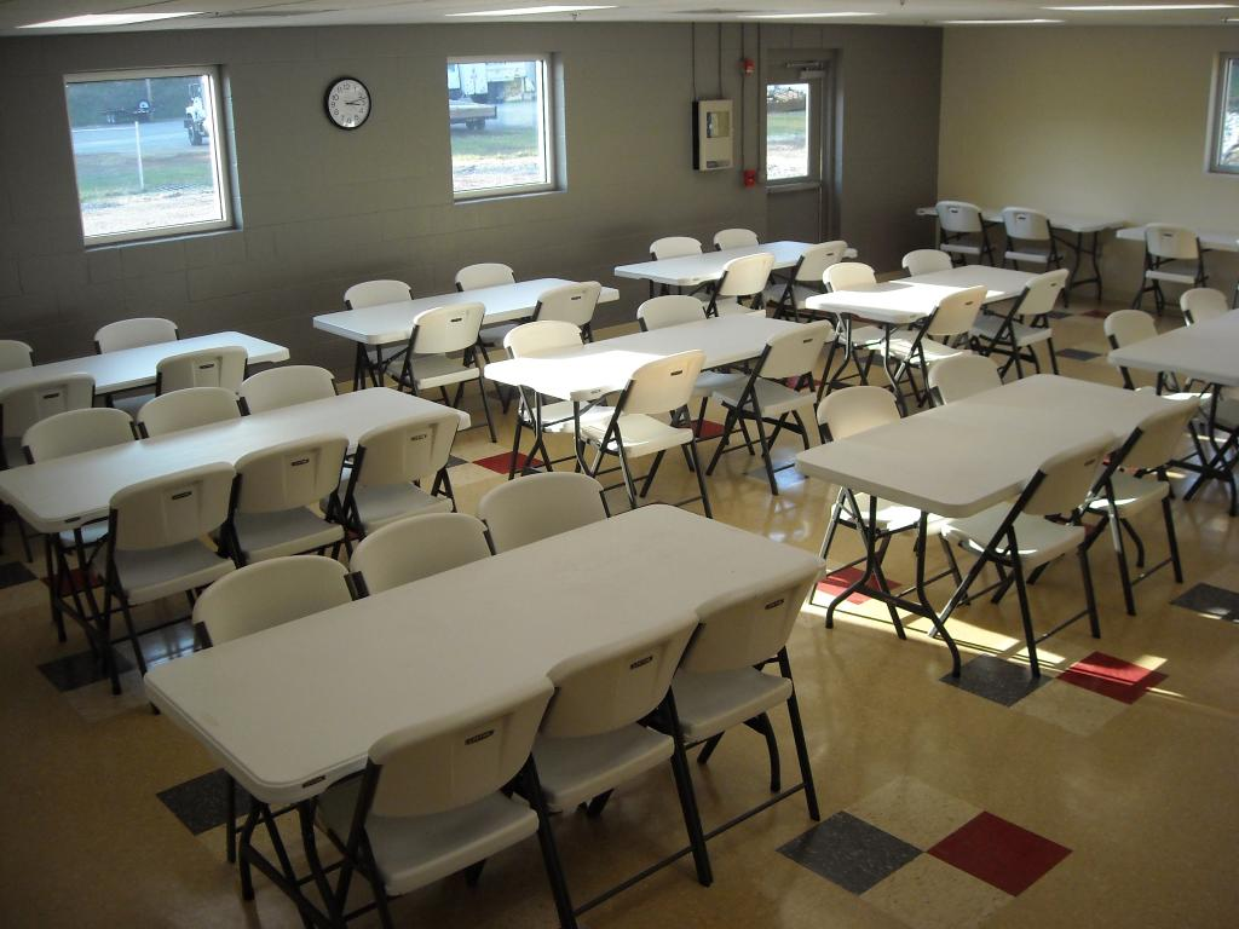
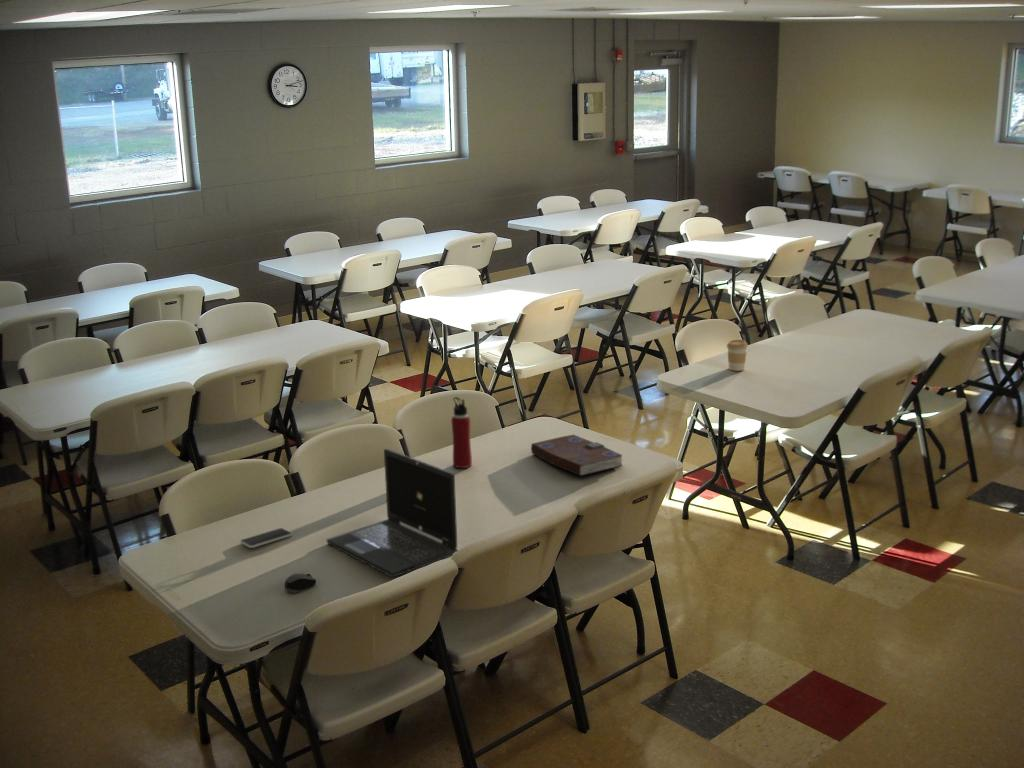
+ coffee cup [726,339,749,372]
+ laptop [326,448,458,579]
+ smartphone [239,527,293,549]
+ computer mouse [283,572,317,594]
+ water bottle [450,396,473,469]
+ book [530,434,625,477]
